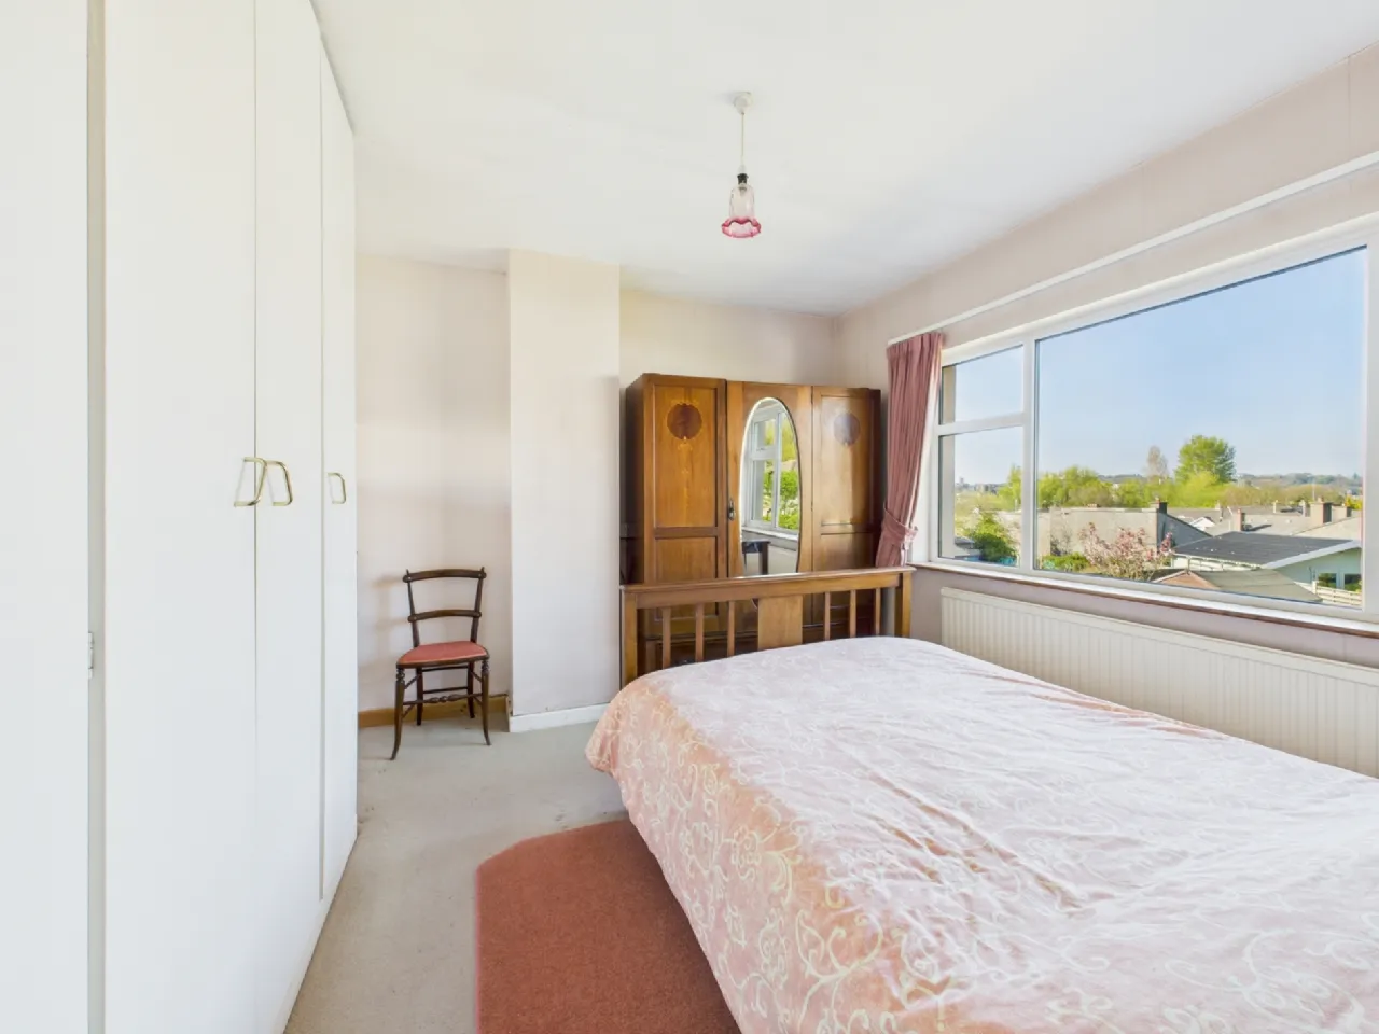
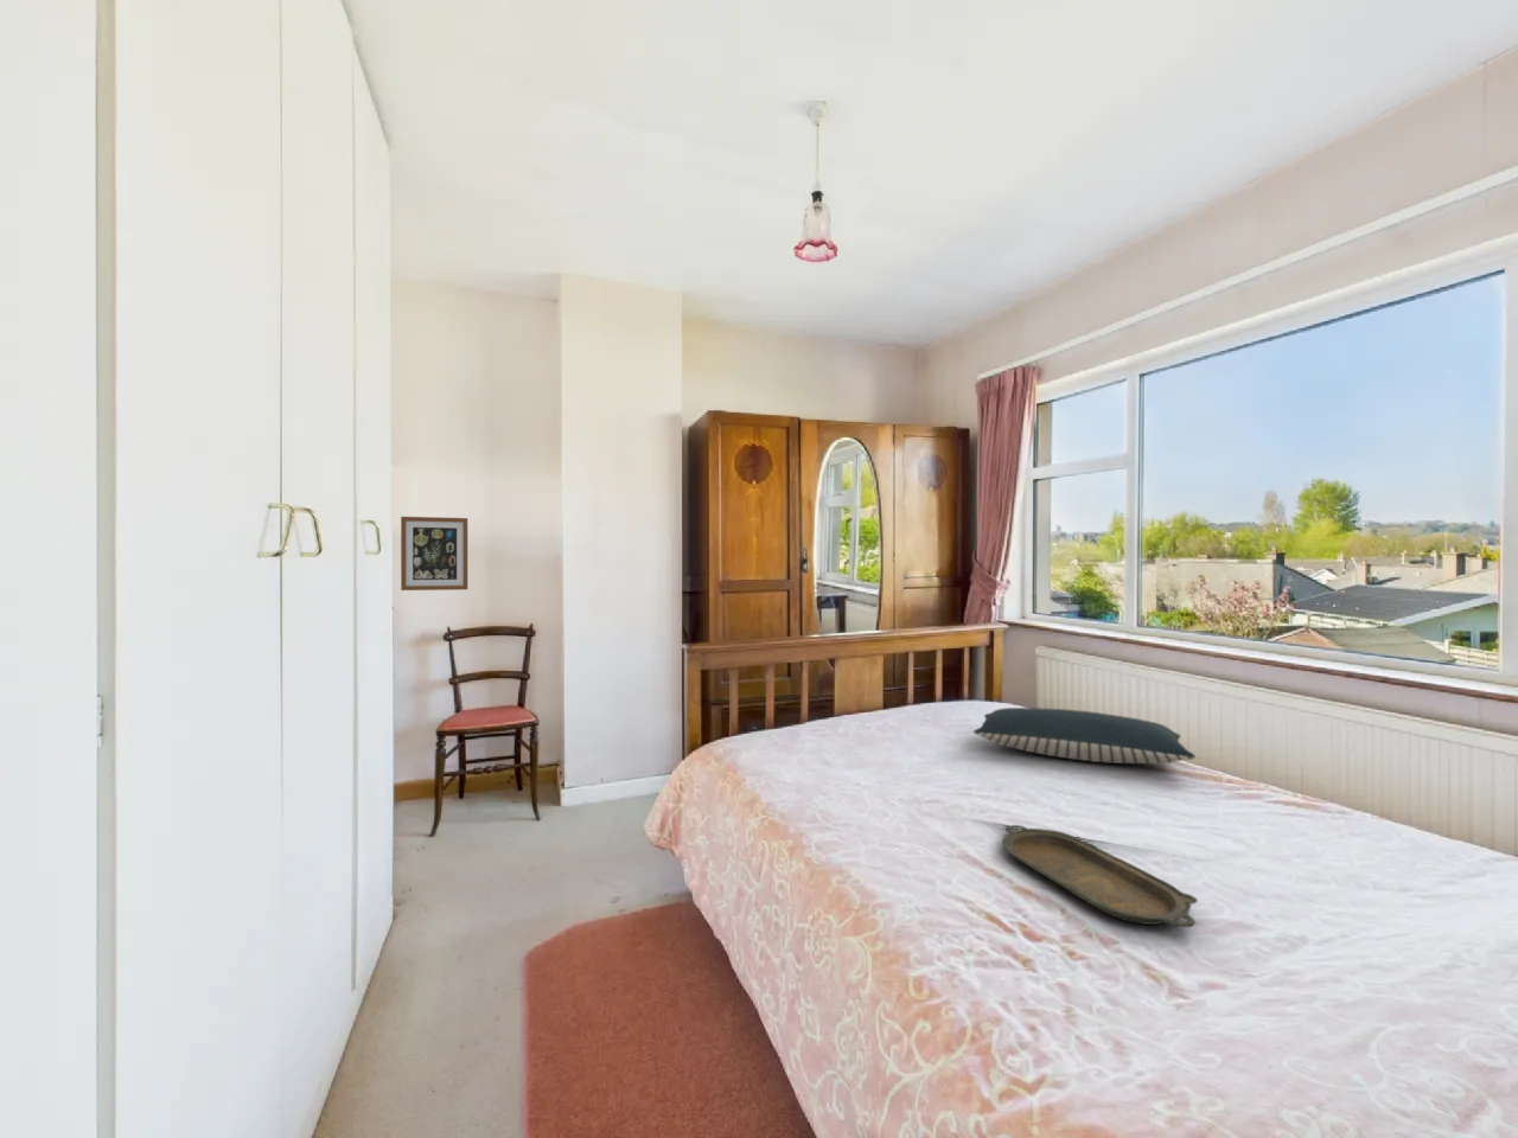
+ serving tray [1000,824,1199,928]
+ wall art [399,515,469,592]
+ pillow [973,706,1196,765]
